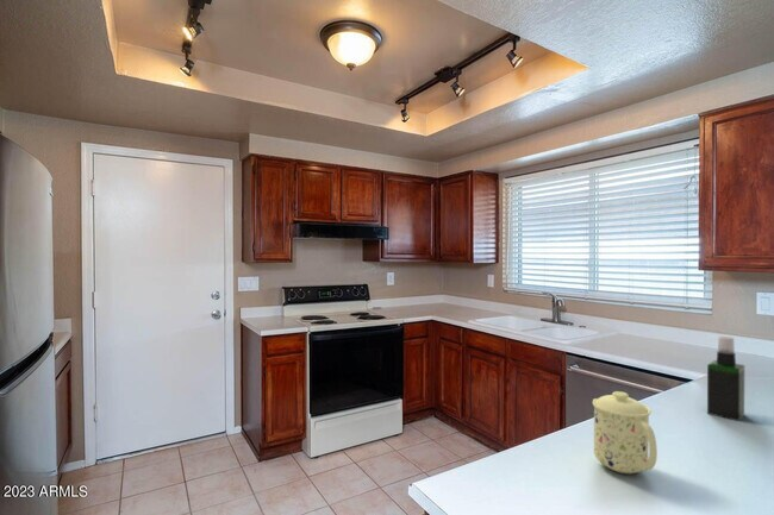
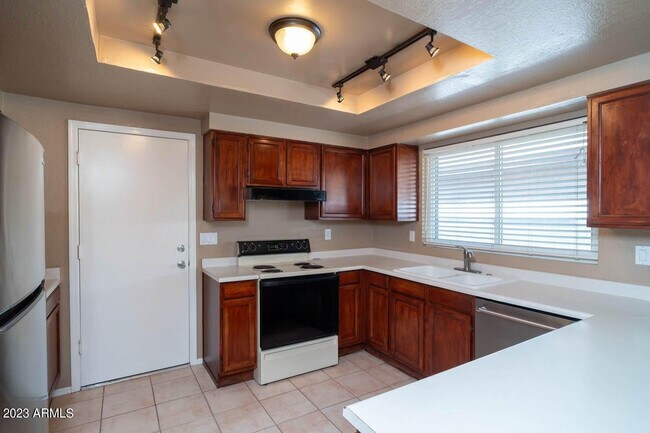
- mug [592,390,658,475]
- spray bottle [706,335,745,422]
